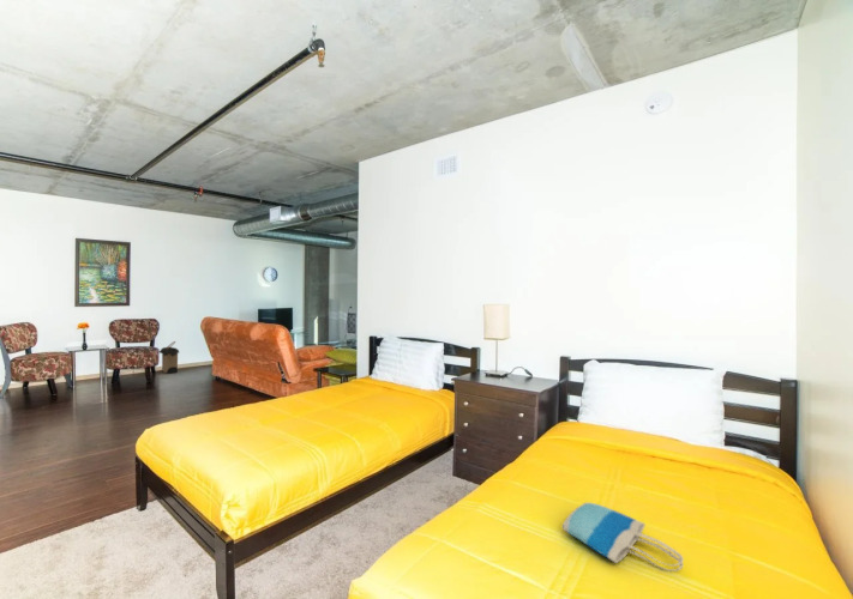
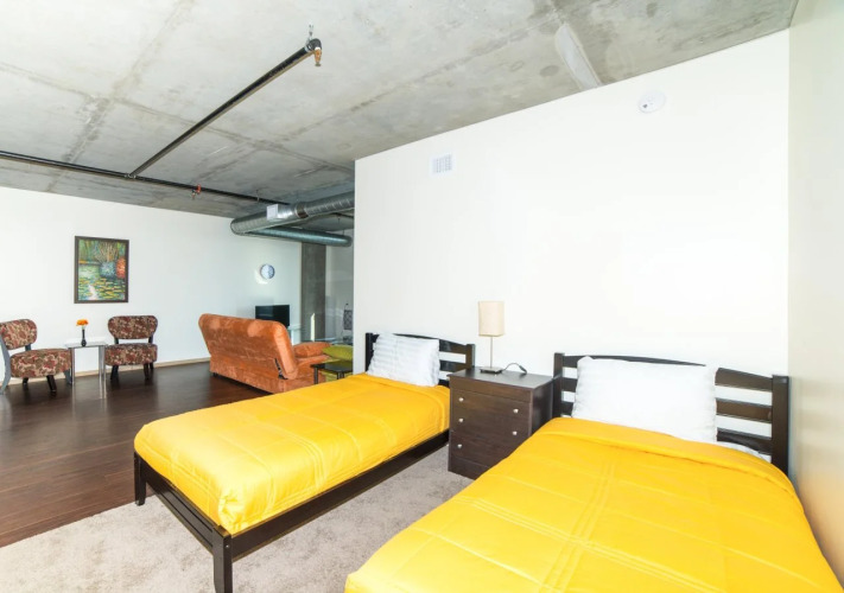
- laundry hamper [158,340,180,375]
- tote bag [561,502,685,573]
